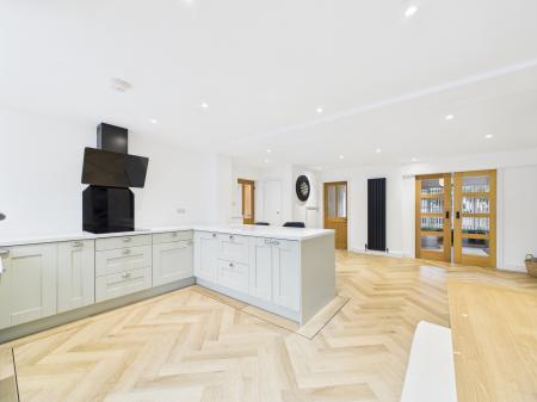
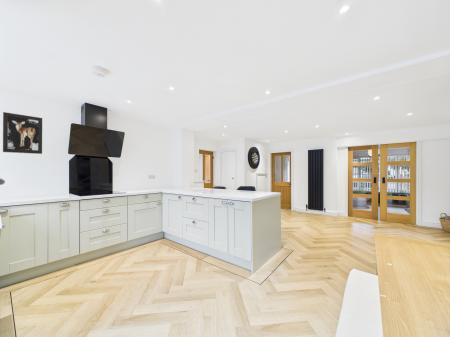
+ wall art [2,111,43,155]
